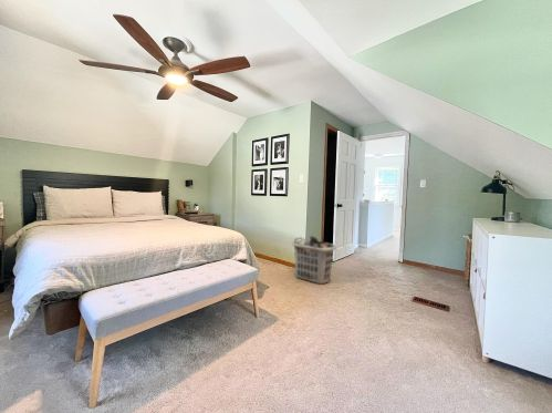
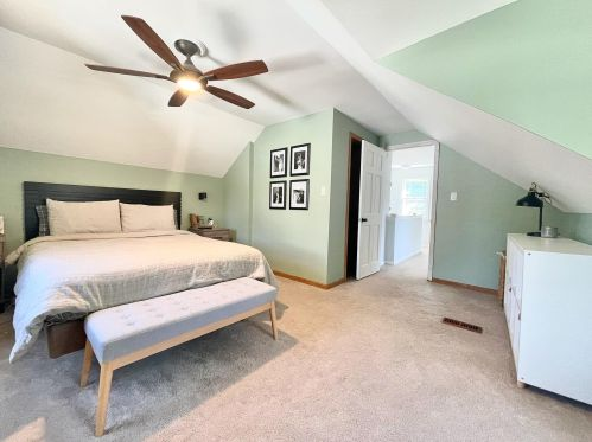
- clothes hamper [291,235,337,286]
